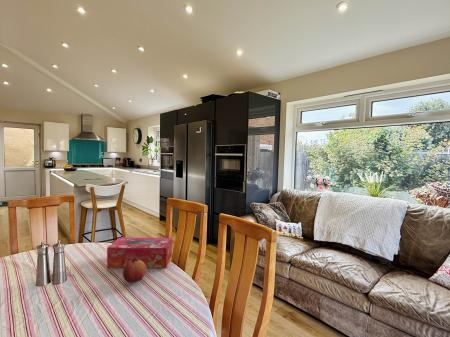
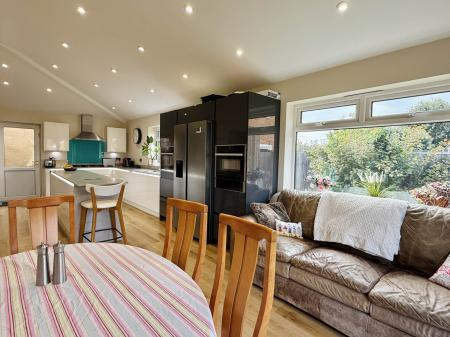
- fruit [122,258,147,284]
- tissue box [106,237,173,269]
